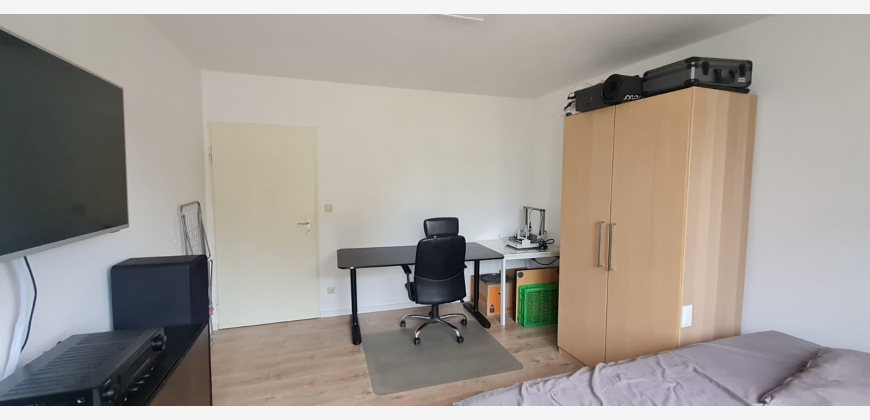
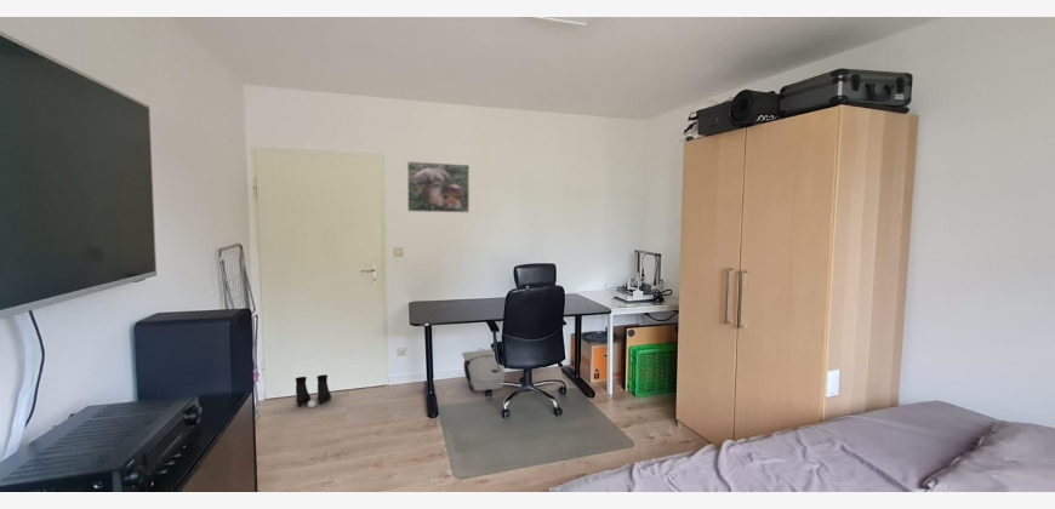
+ backpack [461,348,506,391]
+ boots [295,373,332,408]
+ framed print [406,160,471,213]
